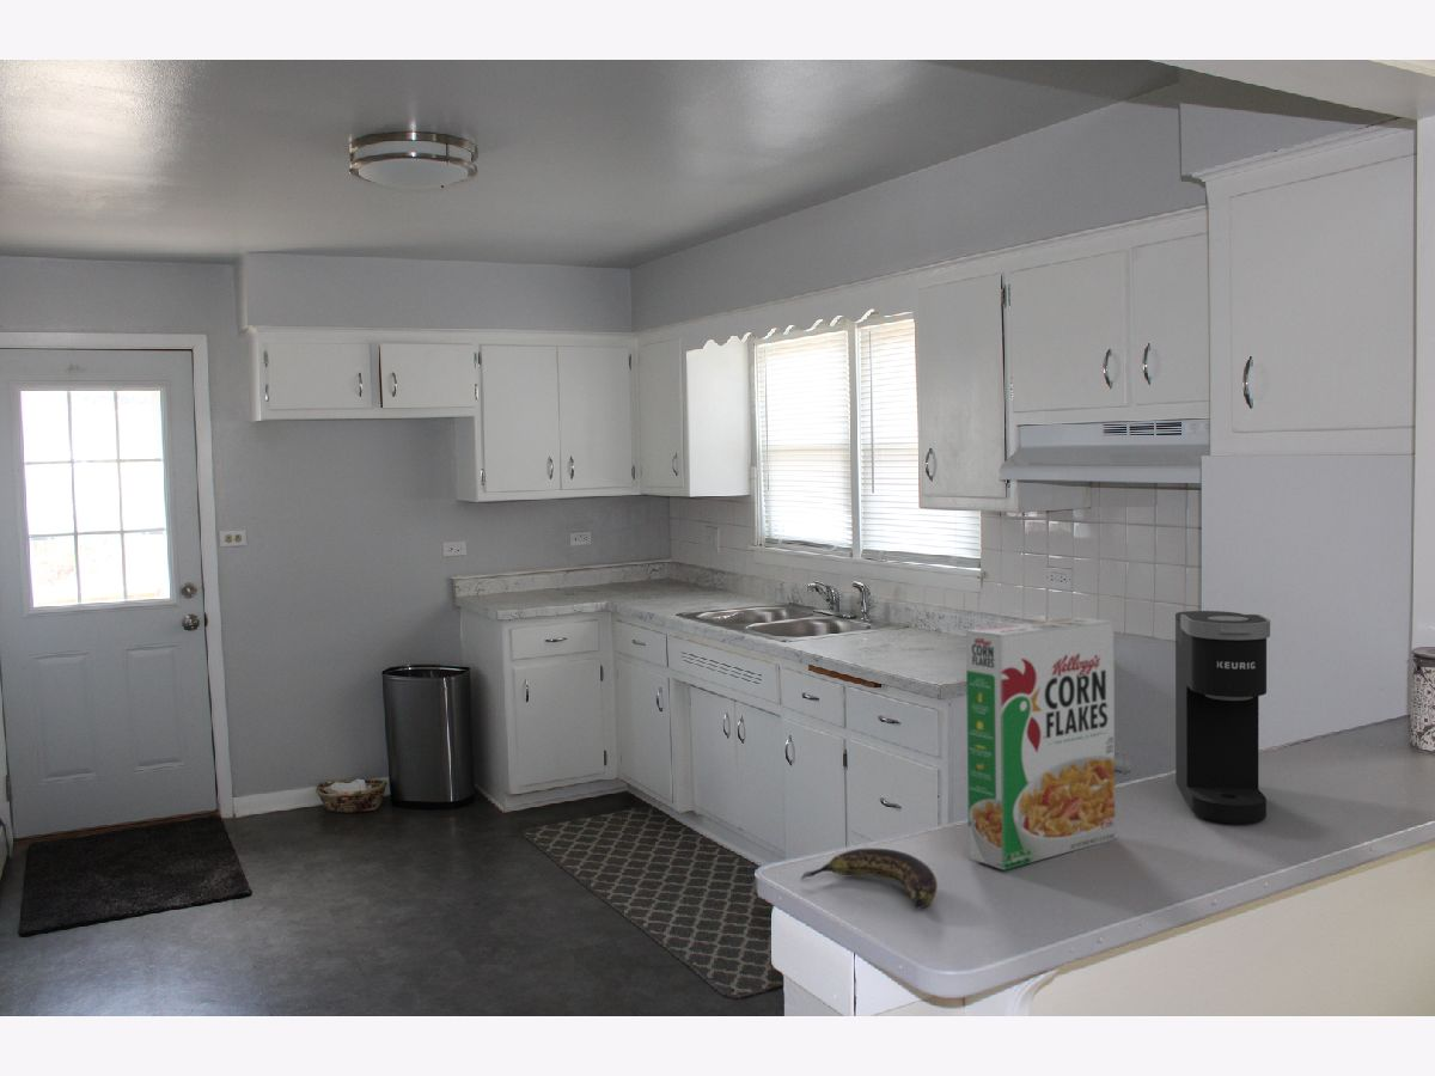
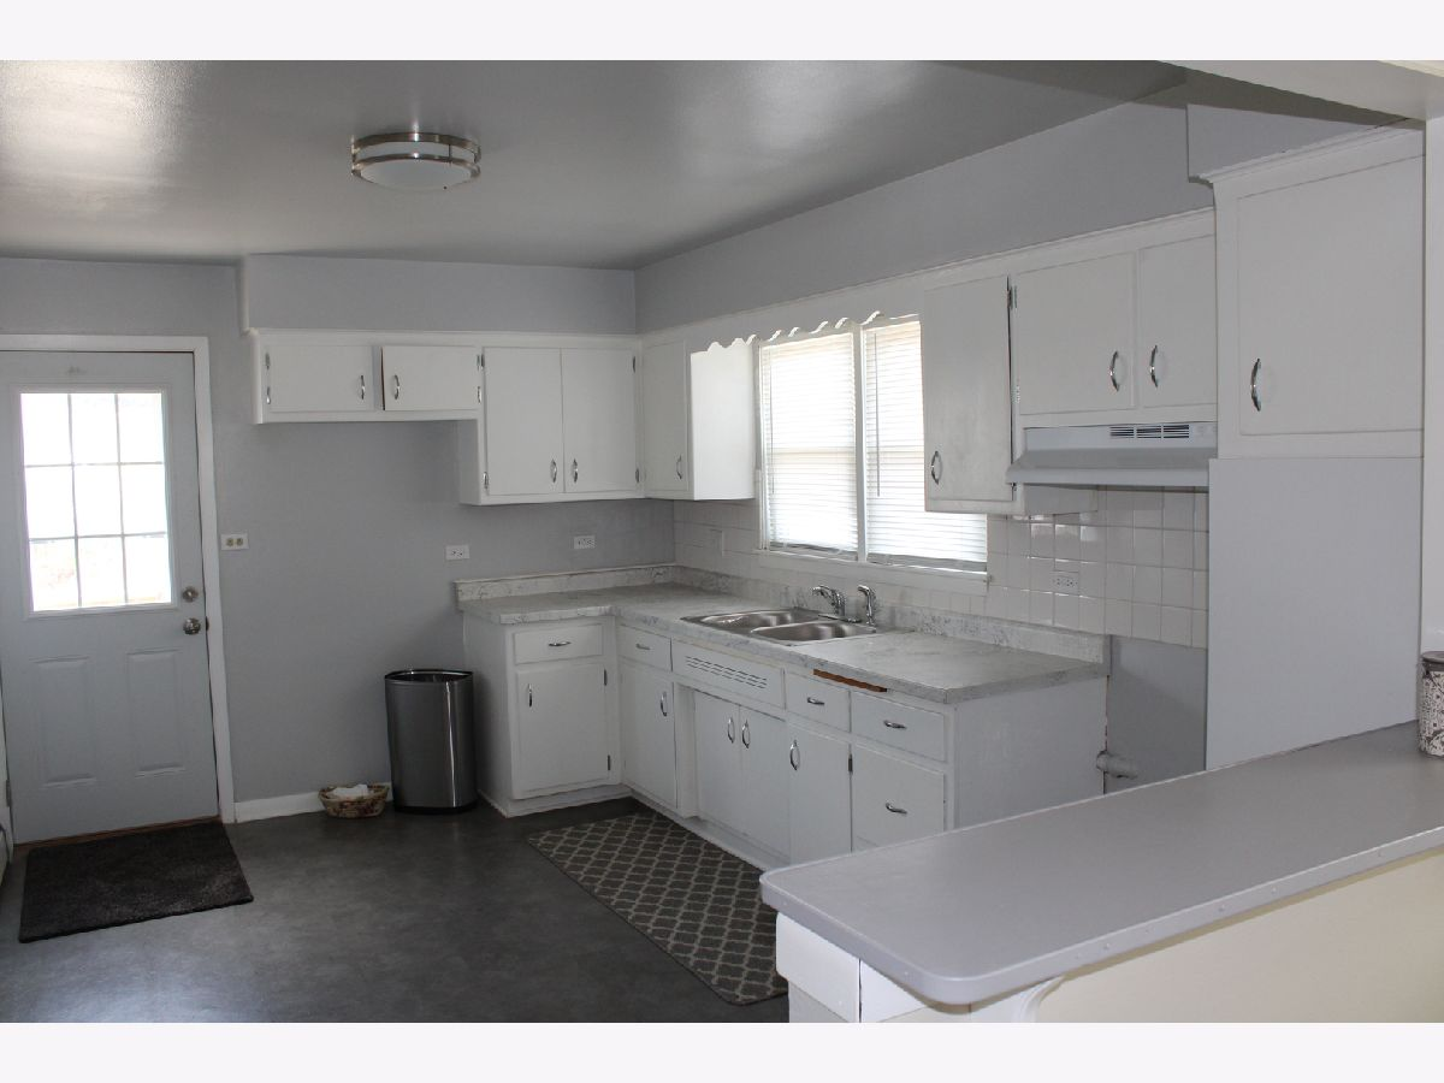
- banana [800,848,939,910]
- cereal box [965,616,1116,872]
- coffee maker [1174,610,1271,825]
